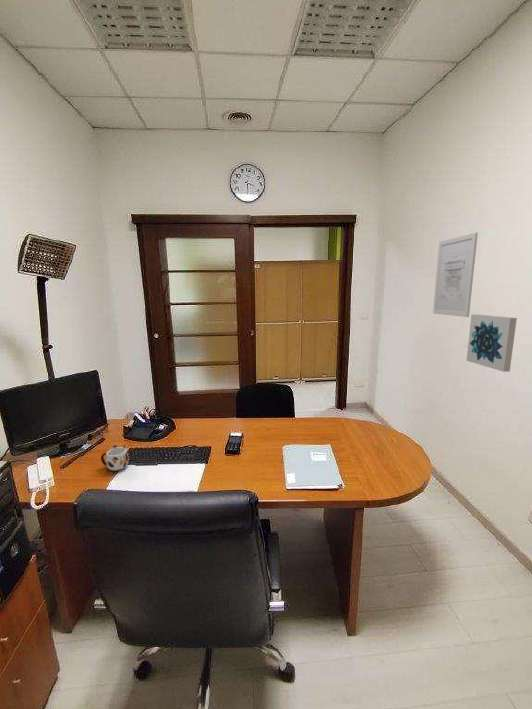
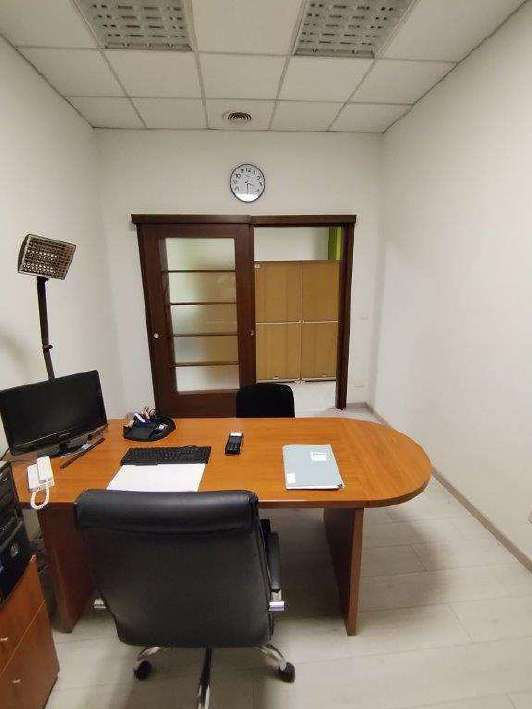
- mug [100,444,130,471]
- wall art [465,313,518,373]
- wall art [432,232,479,318]
